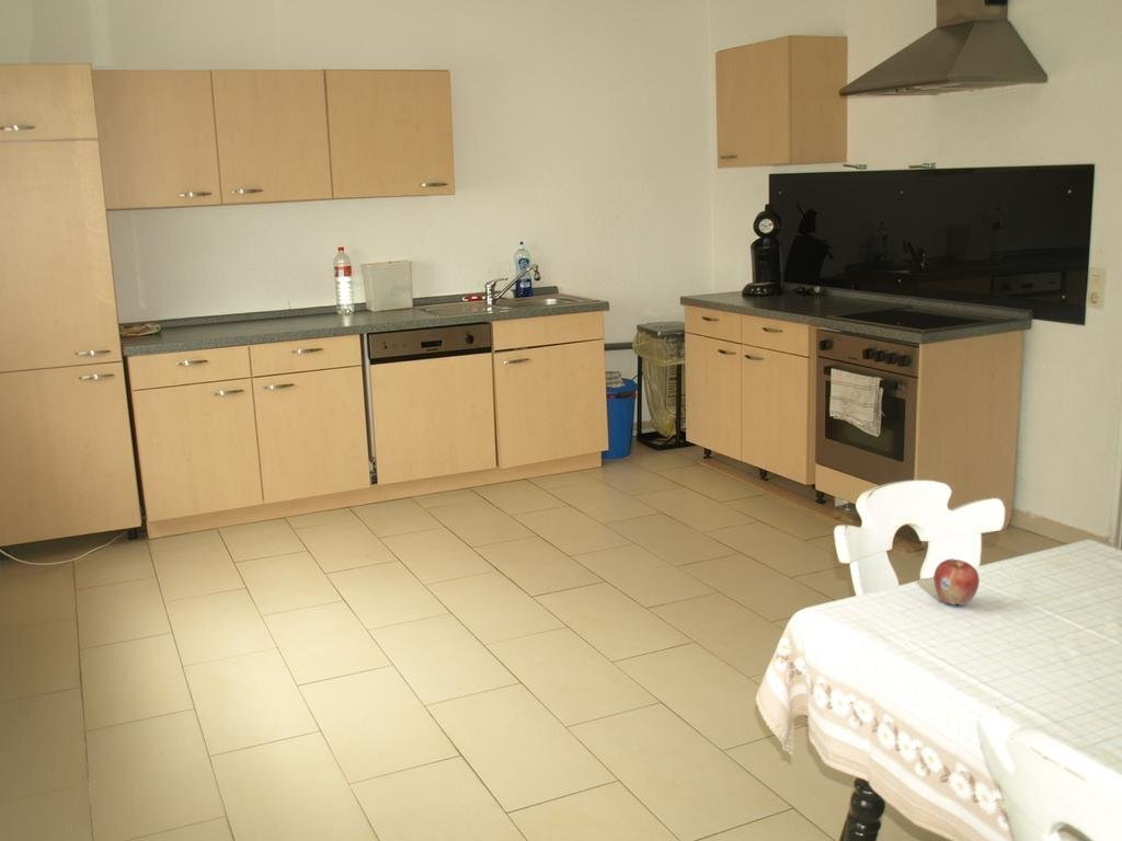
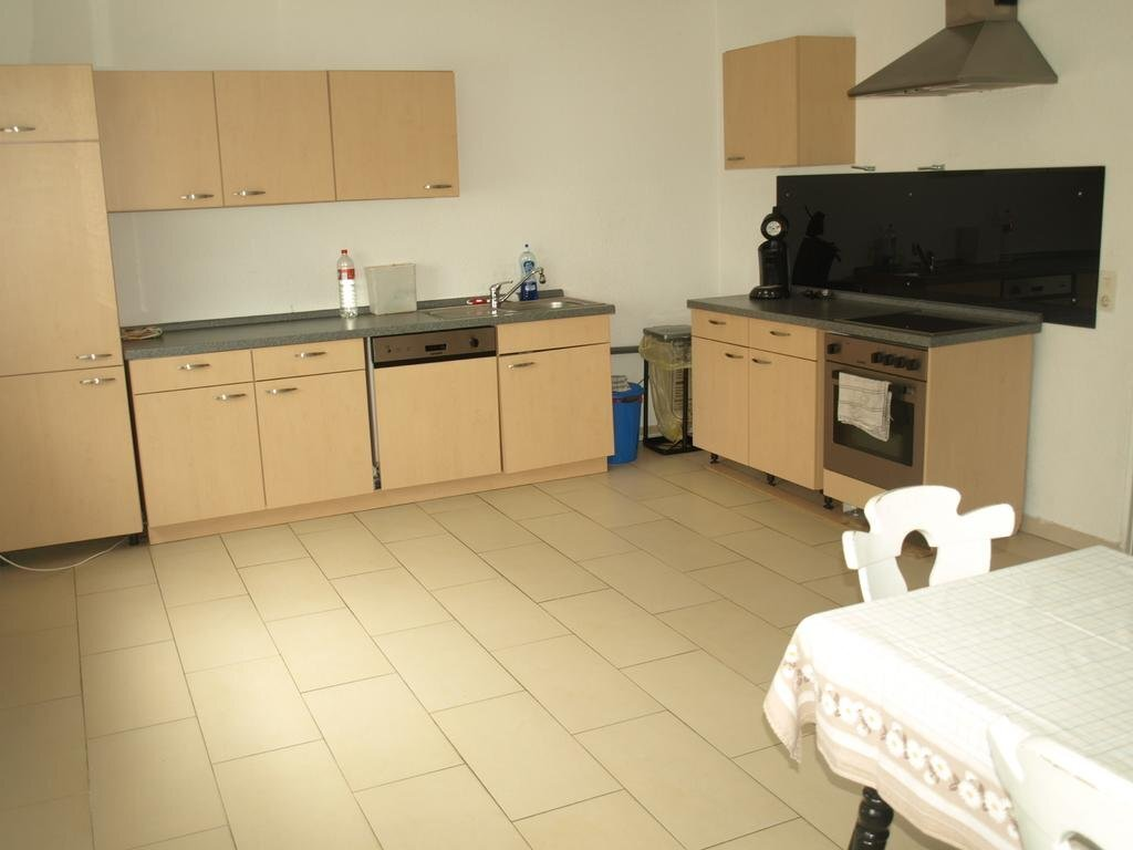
- fruit [932,557,981,607]
